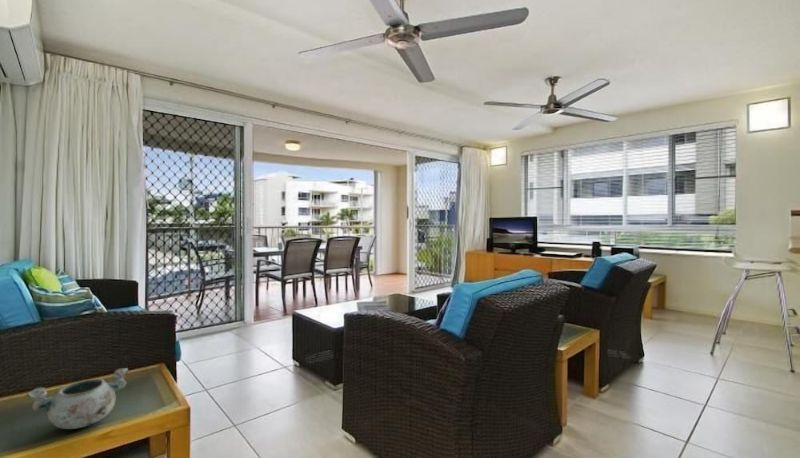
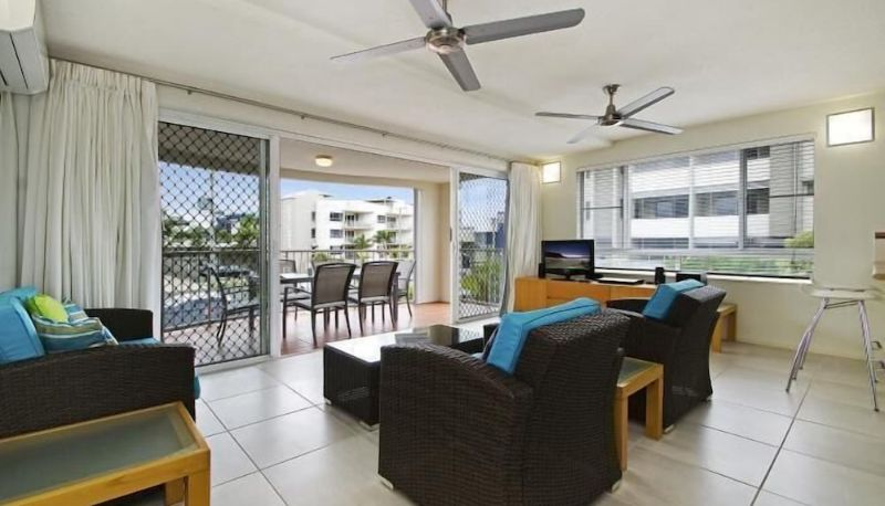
- decorative bowl [26,367,130,430]
